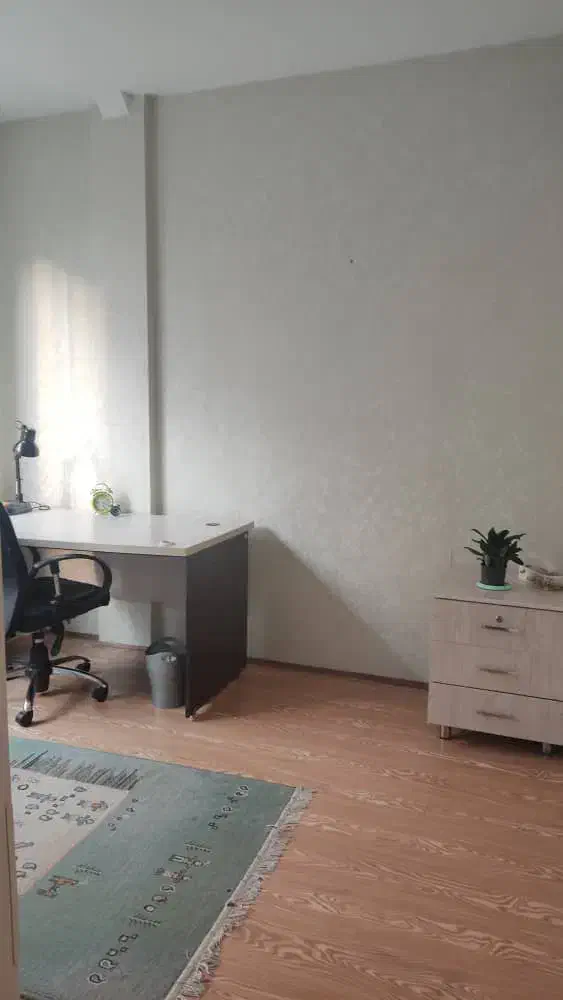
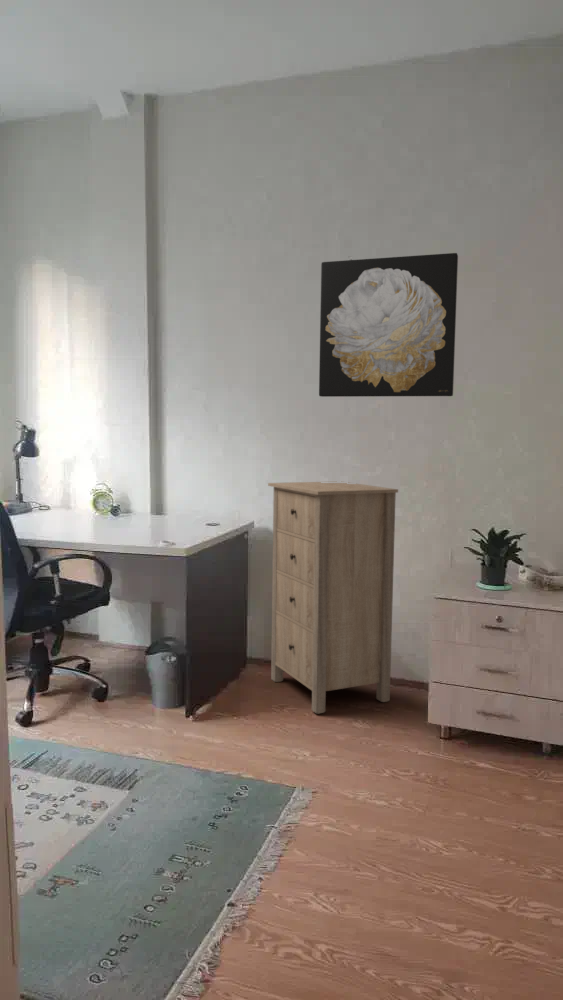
+ storage cabinet [267,481,399,714]
+ wall art [318,252,459,398]
